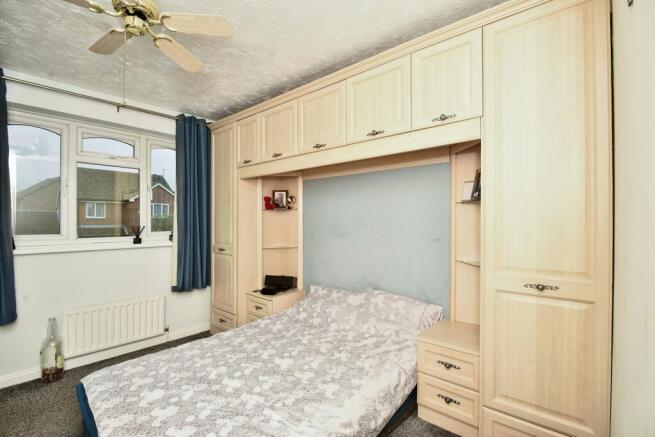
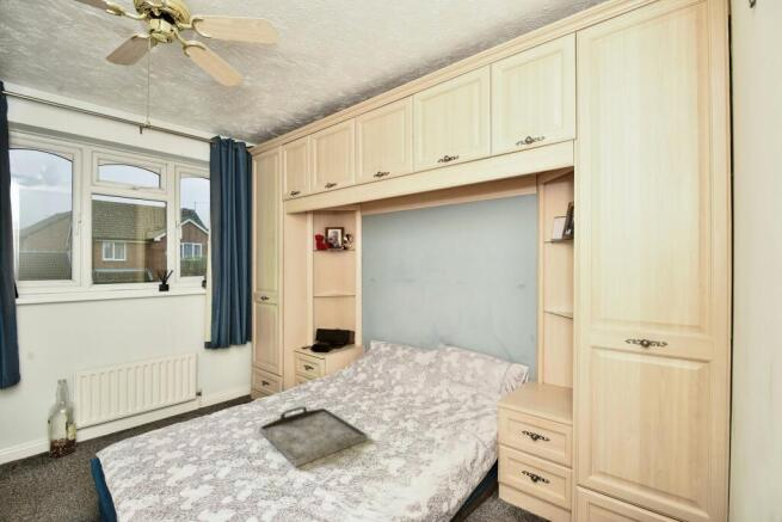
+ serving tray [258,405,369,468]
